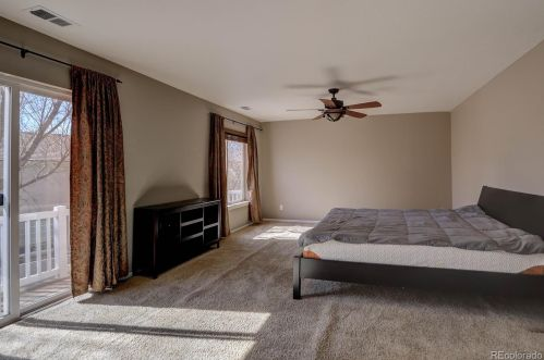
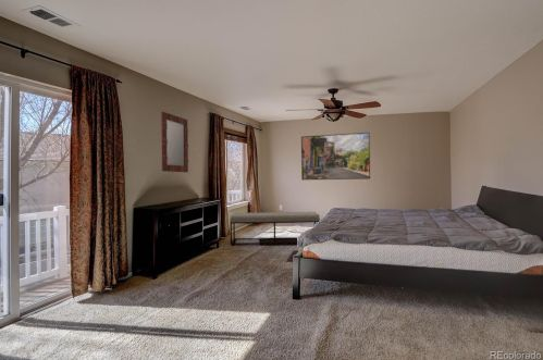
+ bench [229,211,321,246]
+ home mirror [160,111,189,173]
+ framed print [300,132,371,181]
